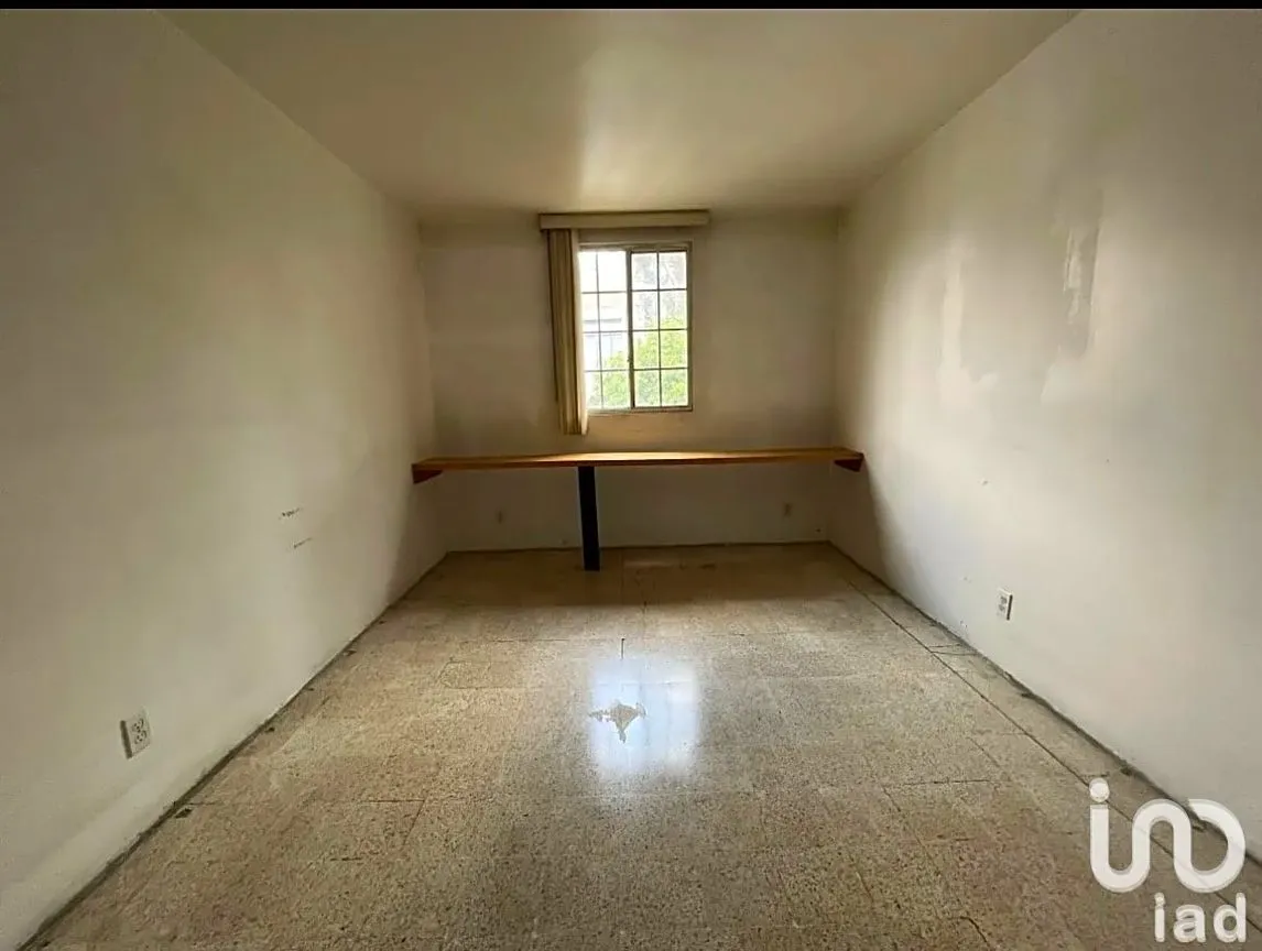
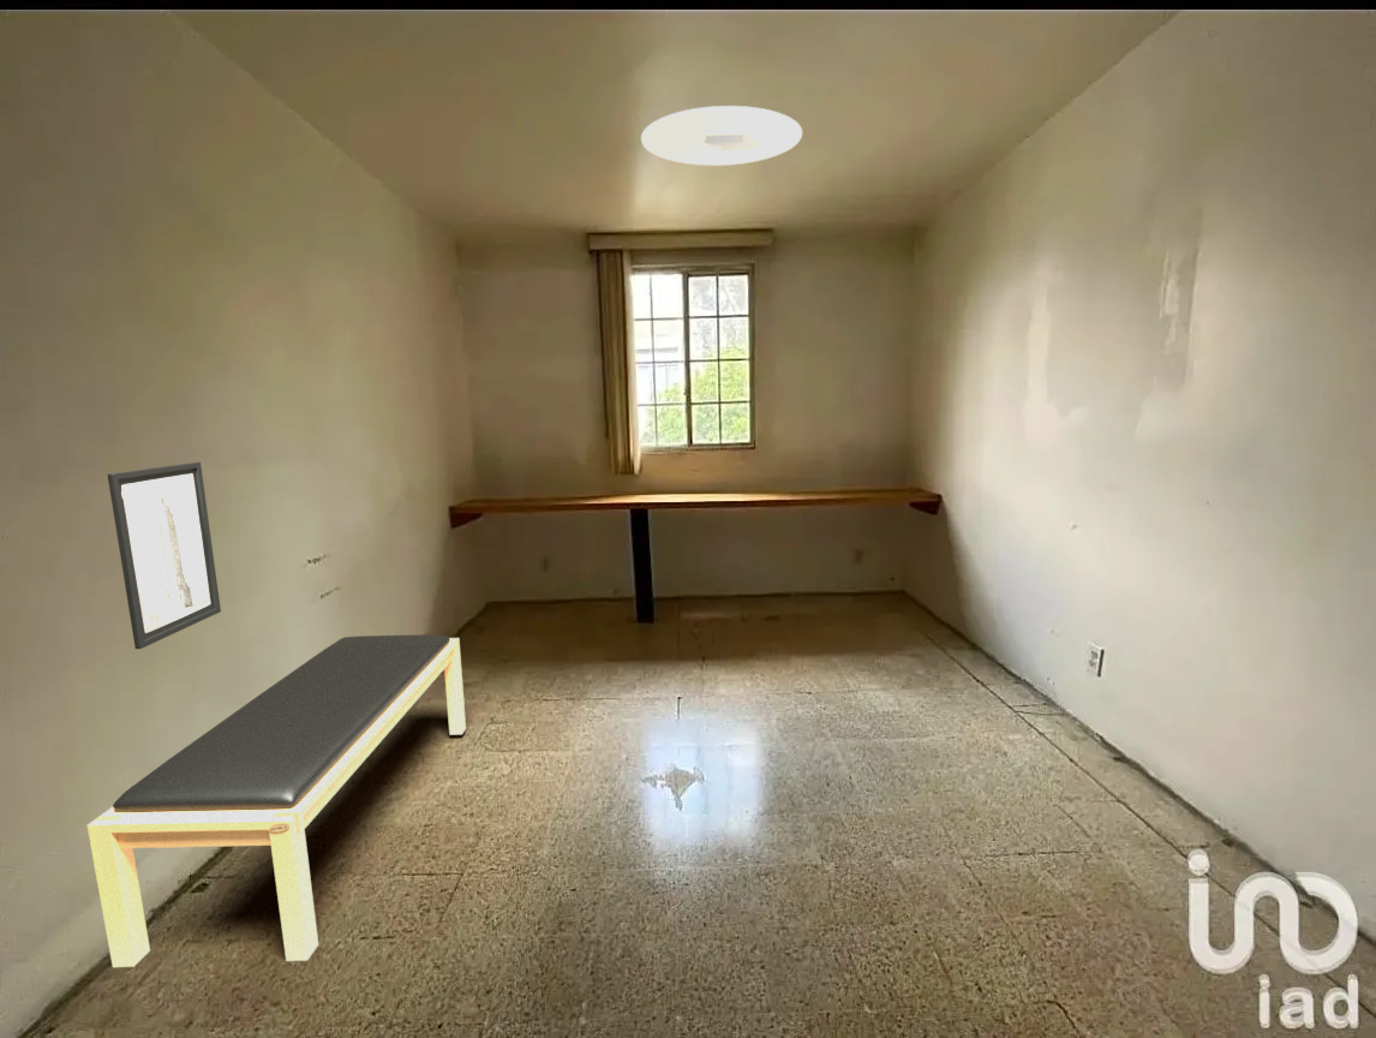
+ bench [86,633,467,968]
+ ceiling light [640,105,803,167]
+ wall art [107,461,222,650]
